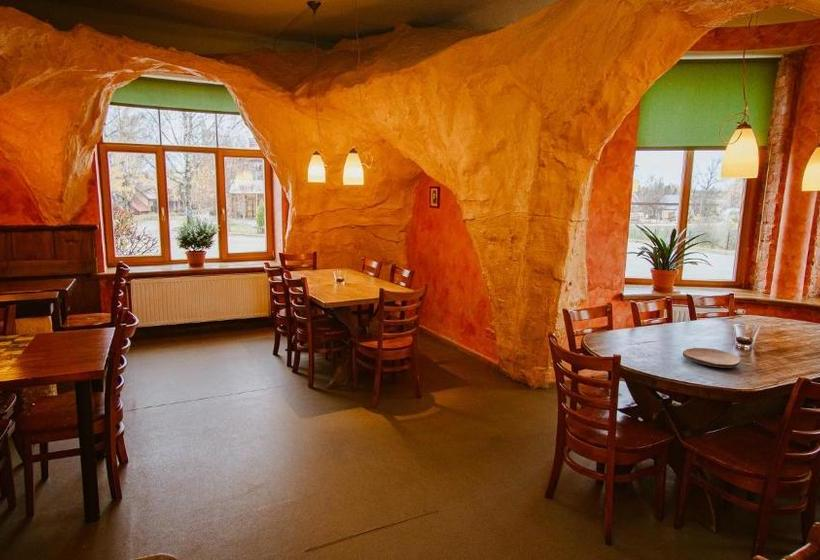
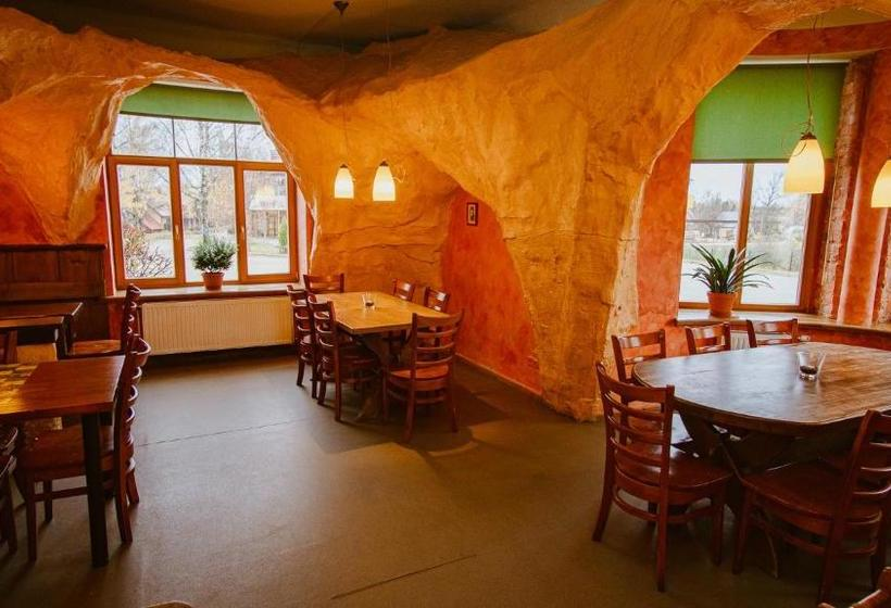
- plate [682,347,742,369]
